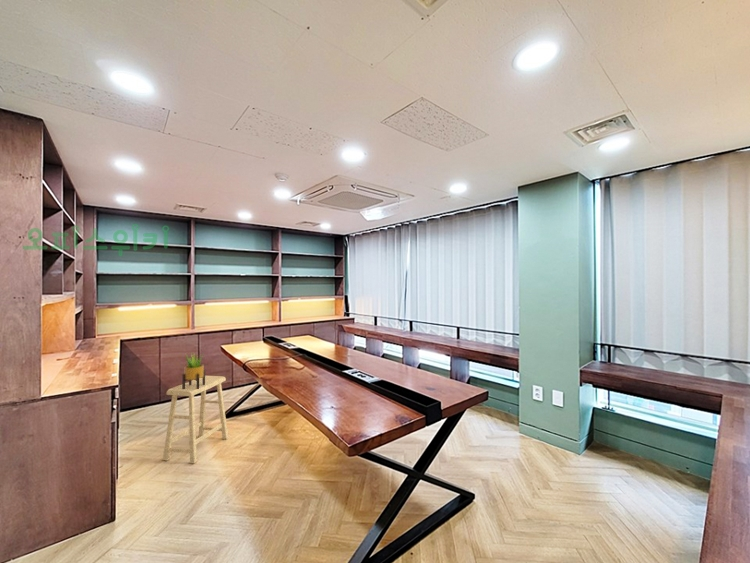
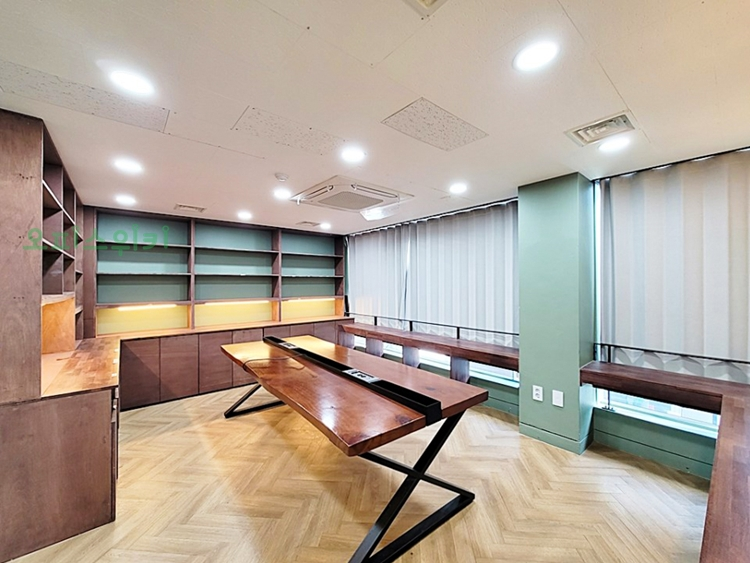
- stool [162,375,229,464]
- potted plant [182,352,206,389]
